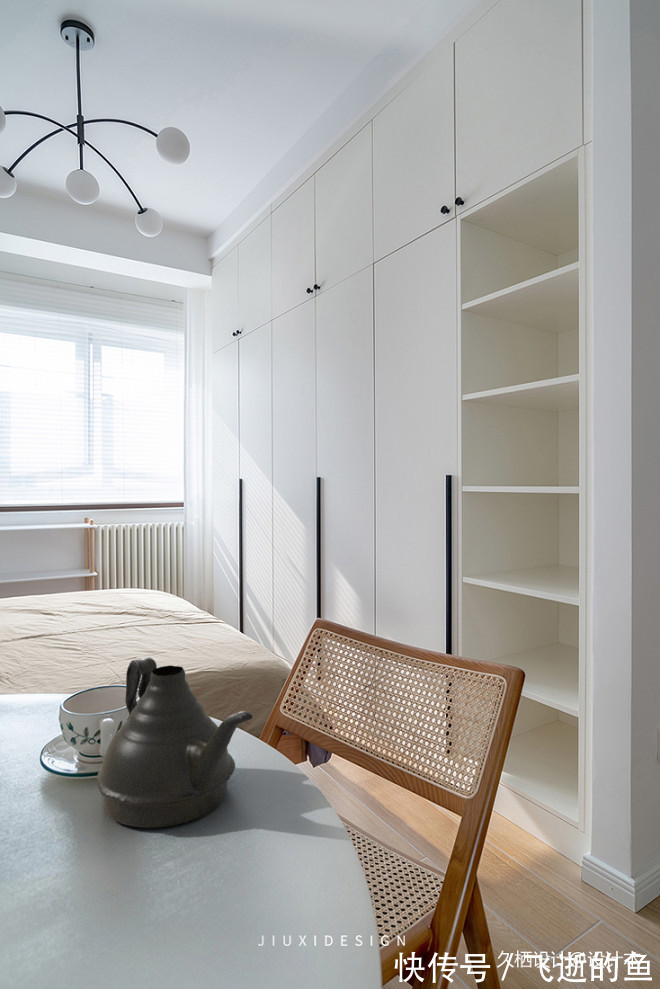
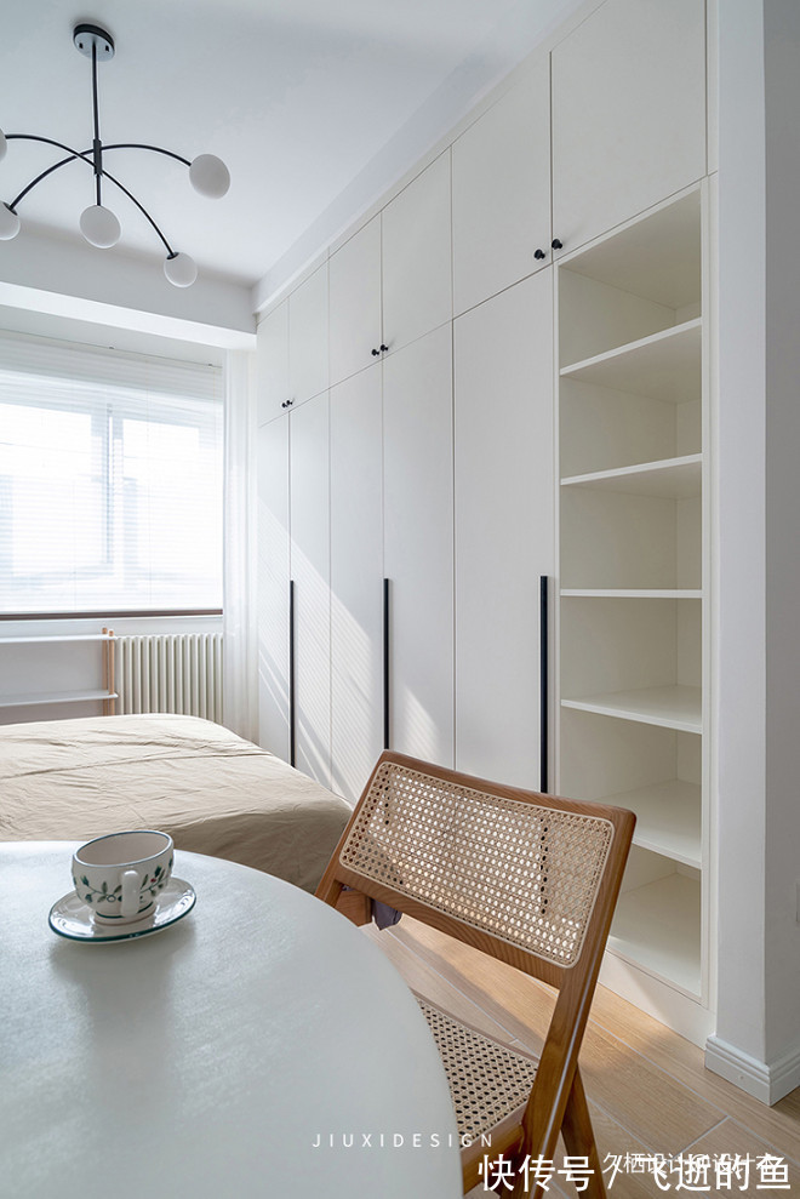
- teapot [96,656,254,829]
